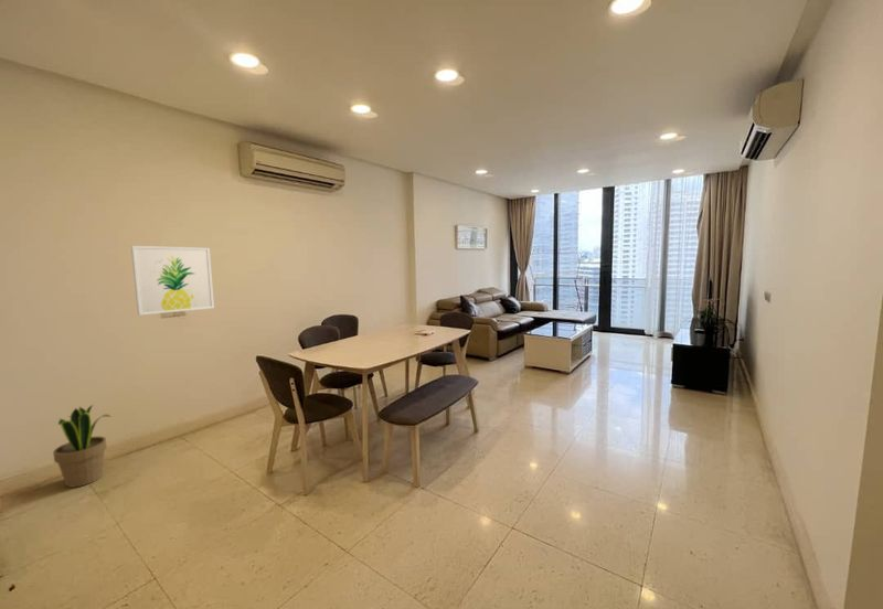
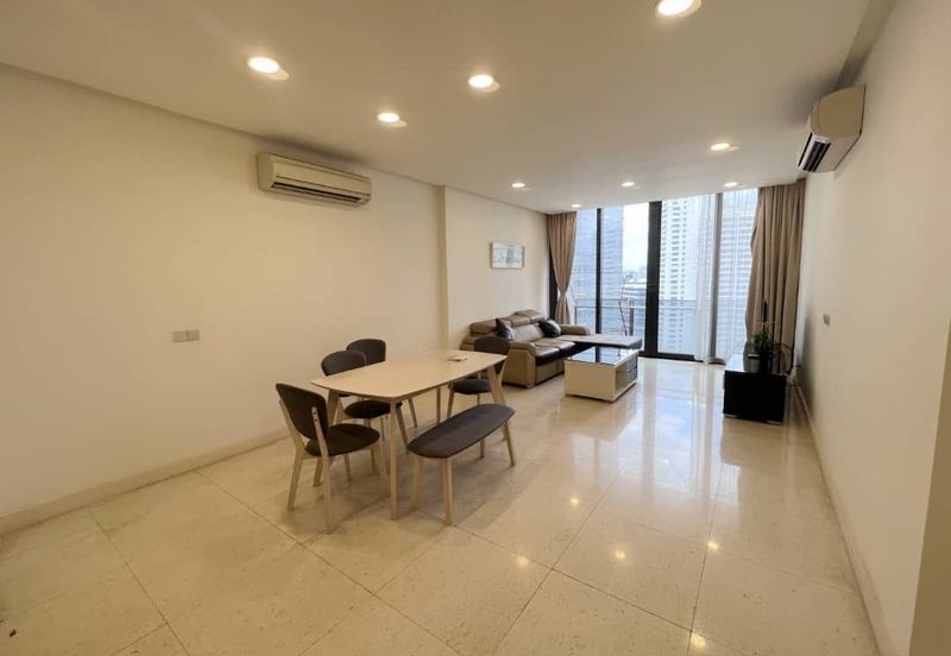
- wall art [130,245,215,317]
- potted plant [52,404,111,489]
